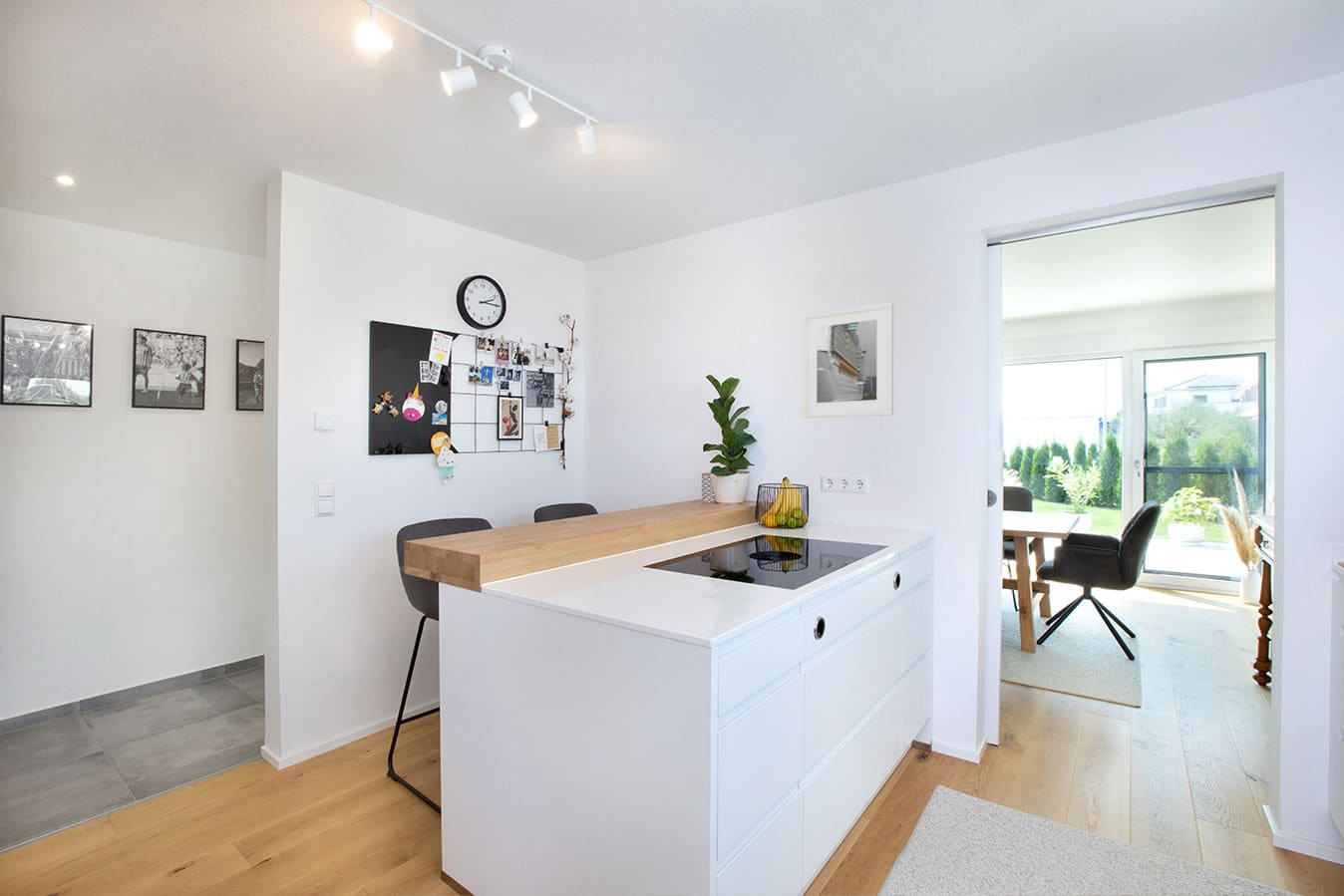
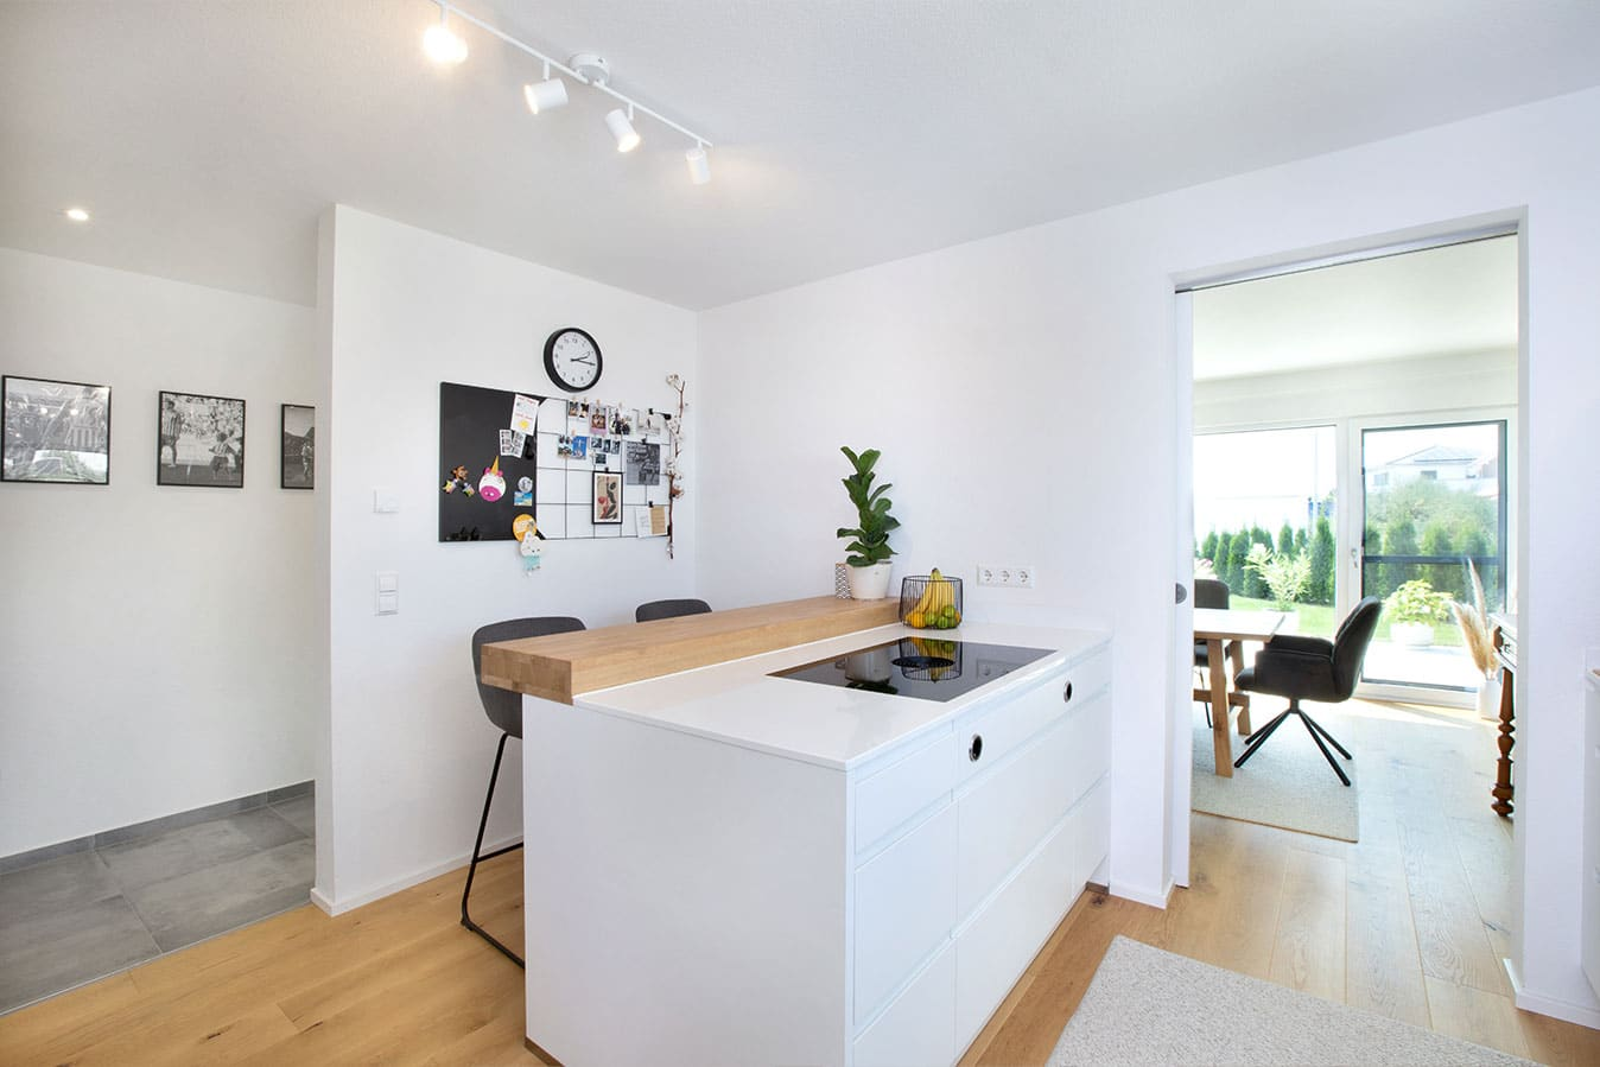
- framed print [802,301,894,419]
